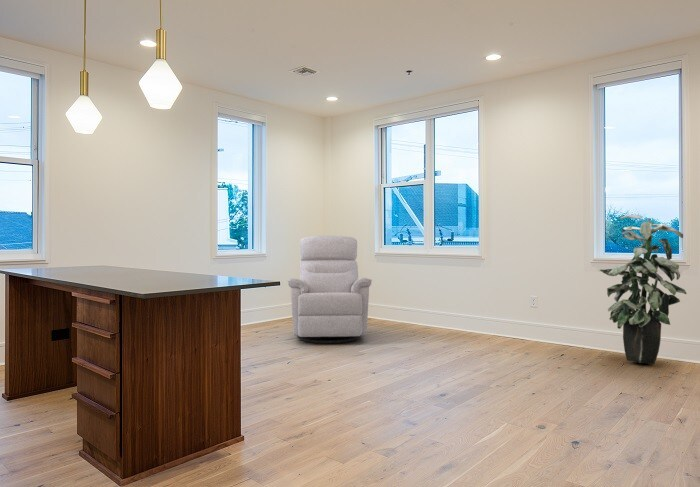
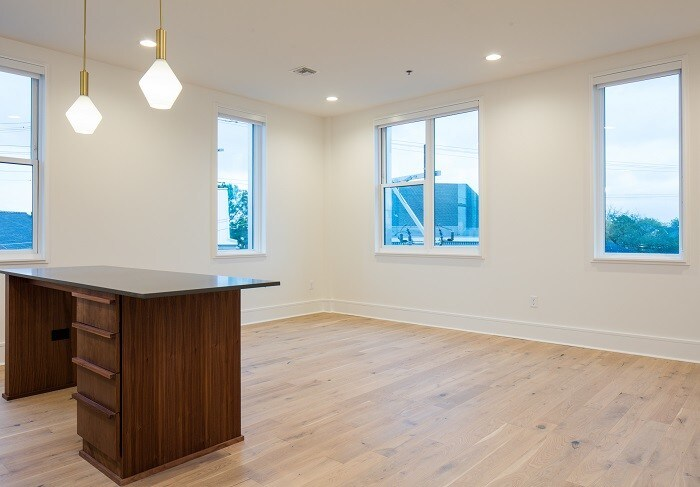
- indoor plant [598,214,688,365]
- chair [287,235,373,344]
